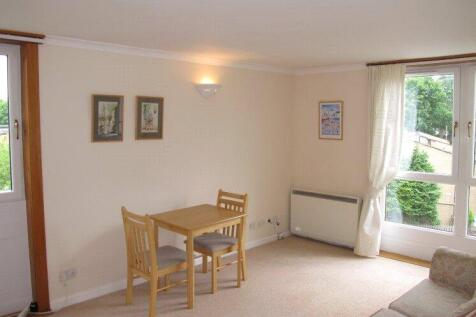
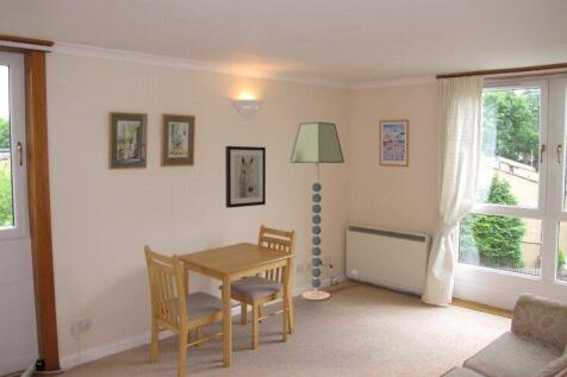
+ floor lamp [289,121,345,301]
+ wall art [224,145,267,209]
